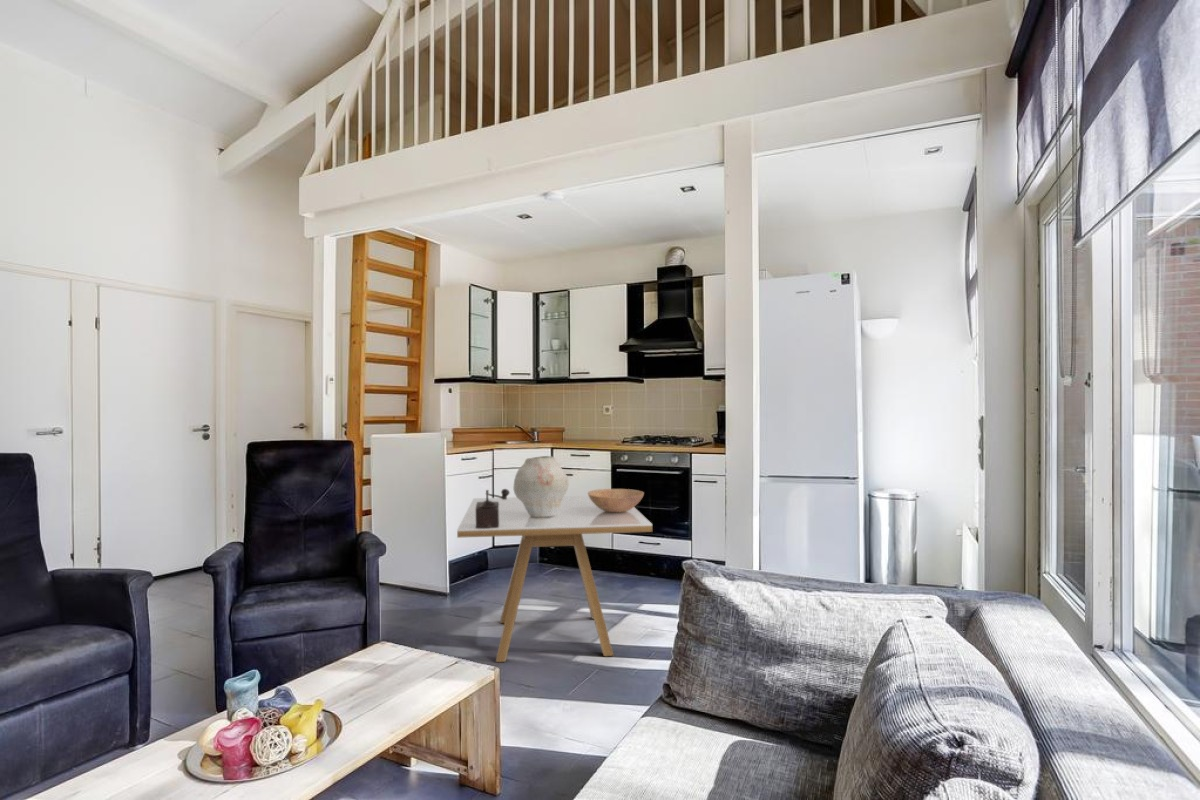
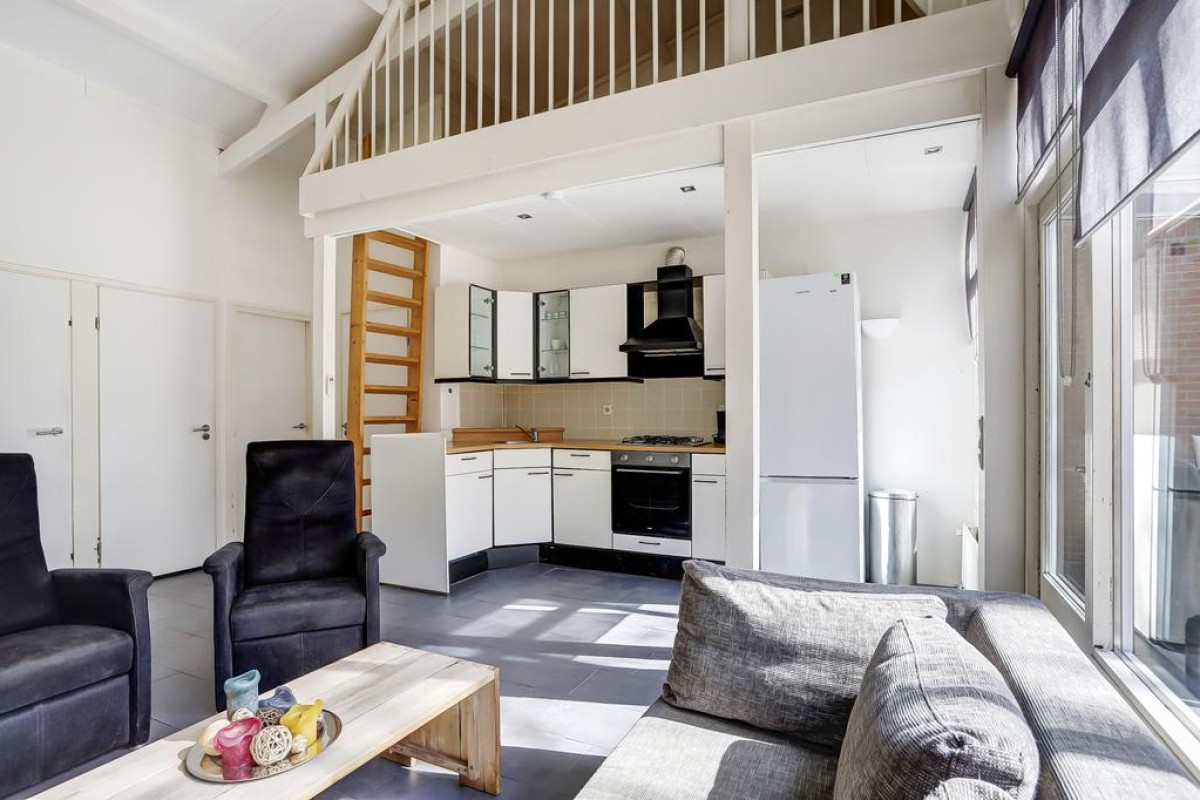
- dining table [456,495,653,663]
- pepper mill [476,488,511,529]
- vase [512,455,570,517]
- bowl [587,488,645,512]
